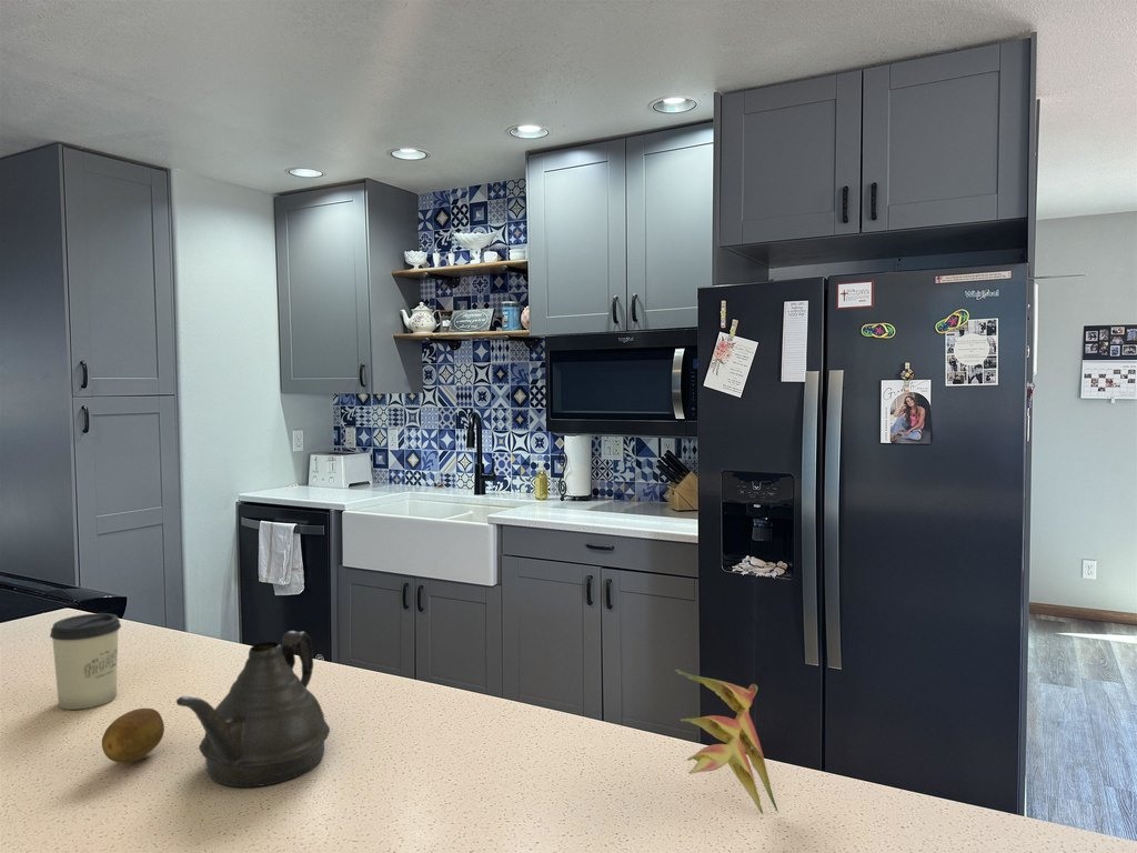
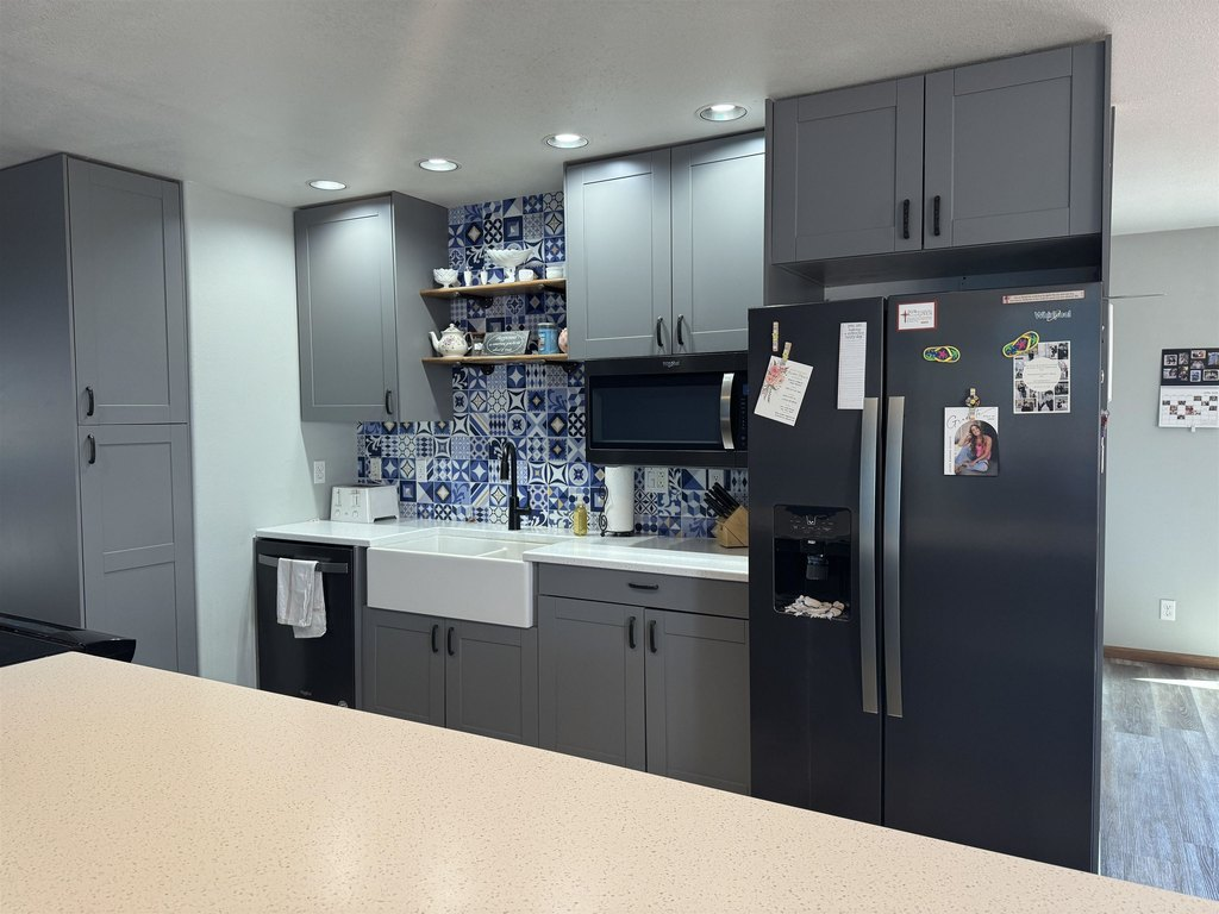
- fruit [101,708,165,764]
- cup [49,612,122,711]
- teapot [175,630,331,789]
- flower [674,669,779,815]
